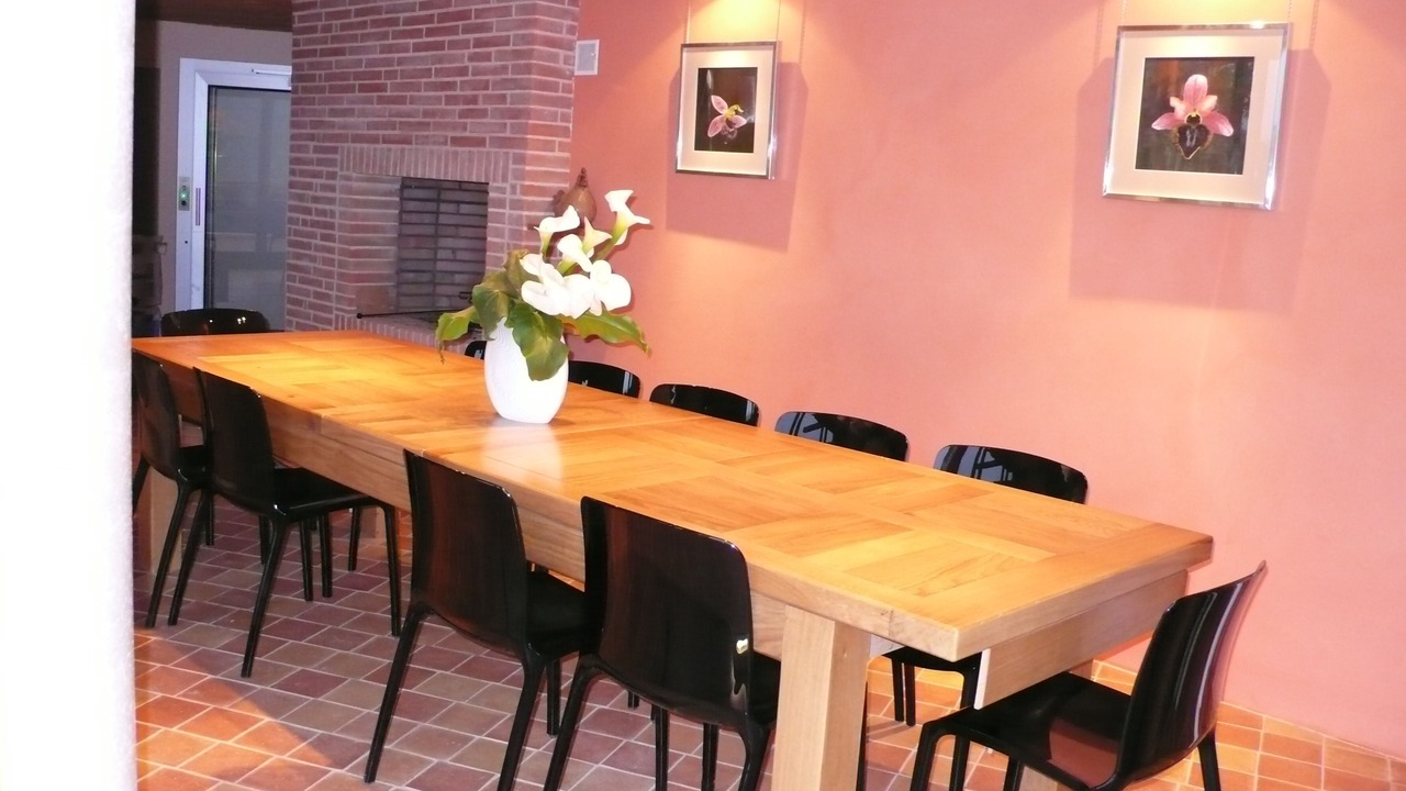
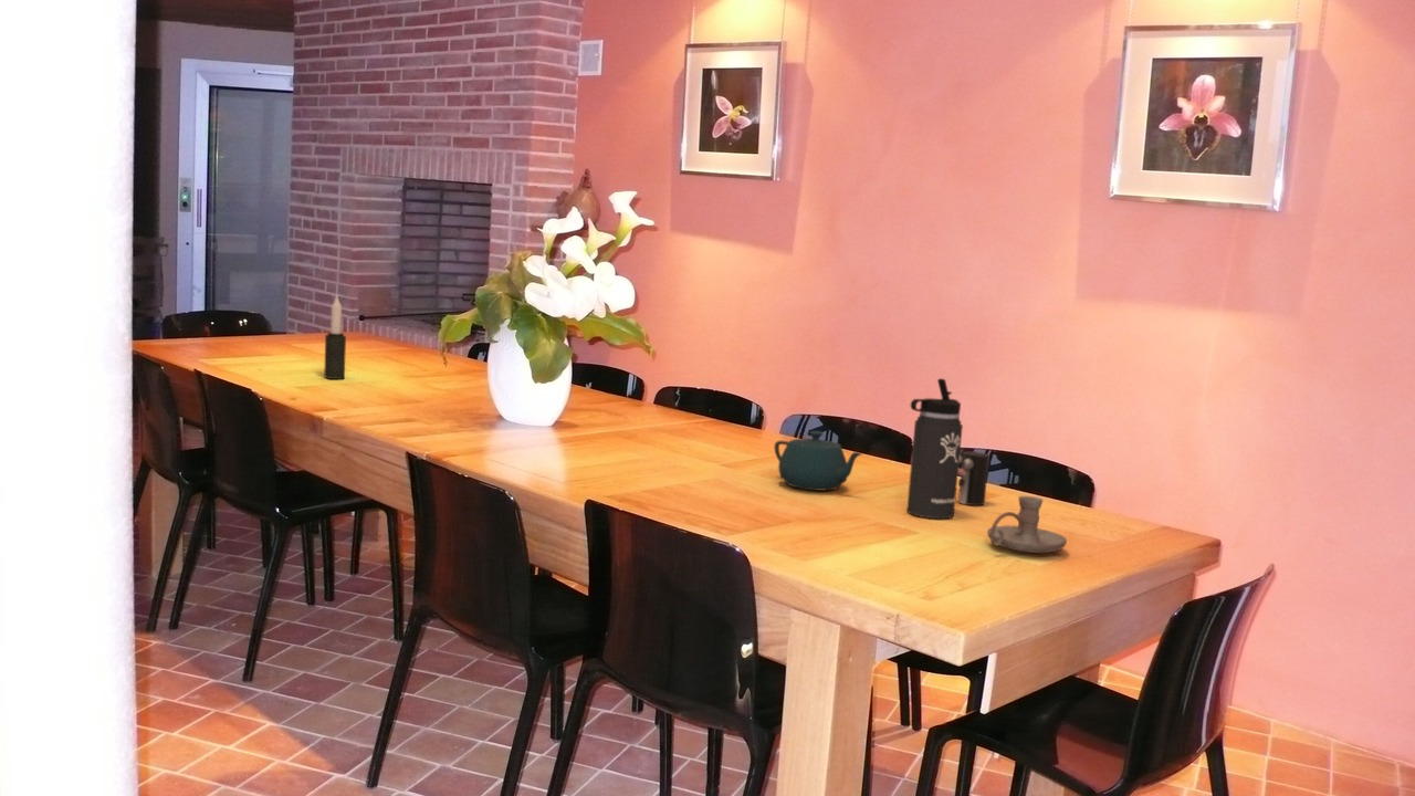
+ teapot [773,430,863,492]
+ candle [323,293,347,380]
+ candle holder [986,495,1068,554]
+ thermos bottle [905,377,964,520]
+ cup [957,450,990,506]
